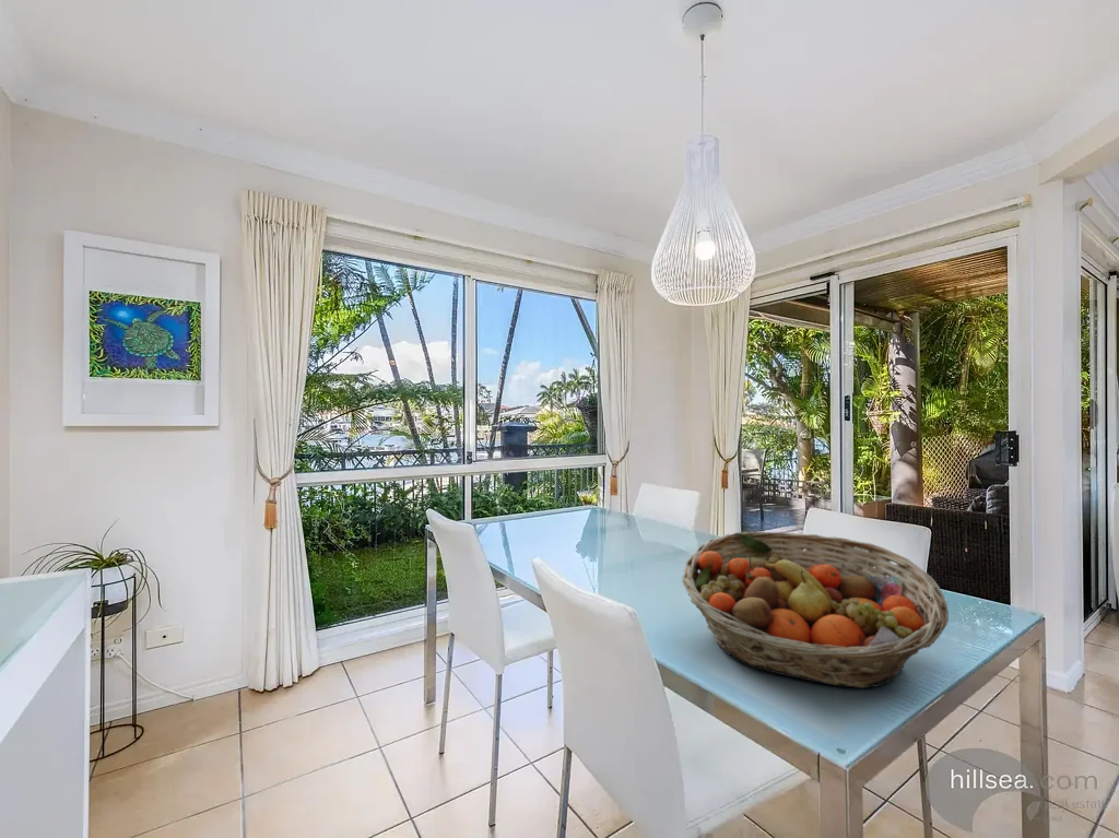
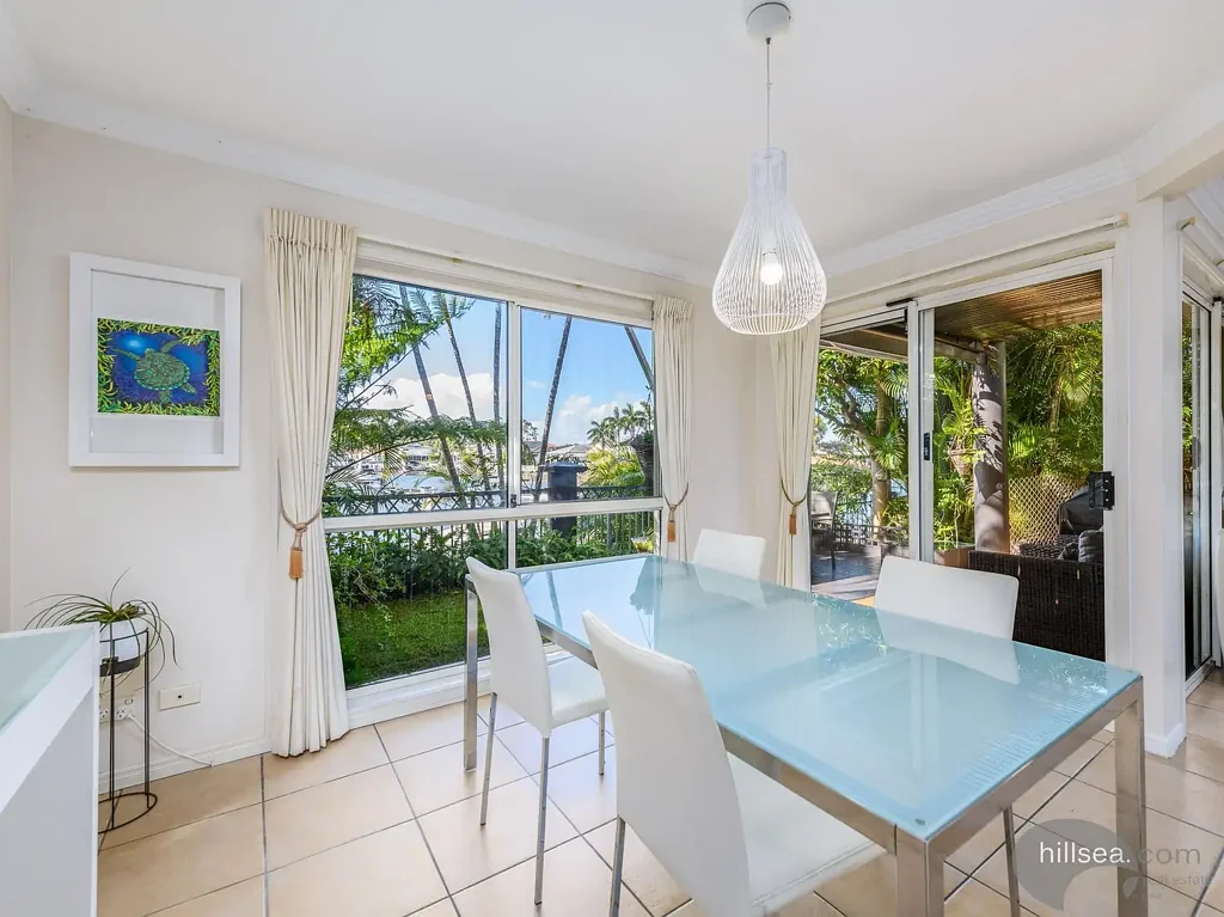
- fruit basket [681,531,950,689]
